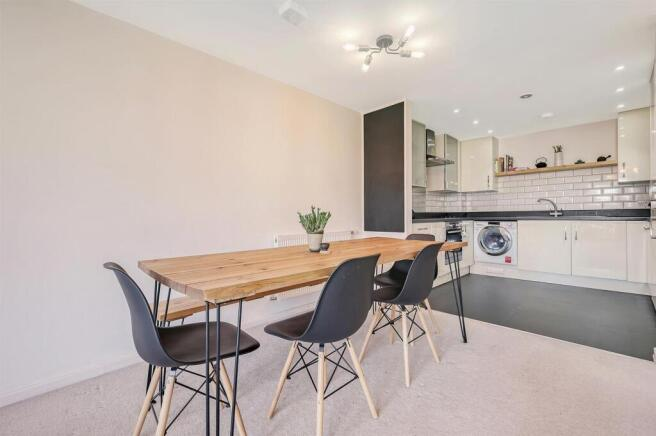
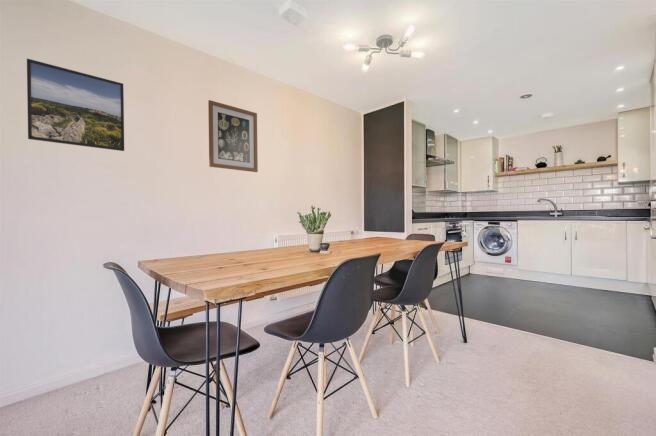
+ wall art [207,99,259,173]
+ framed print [26,58,125,152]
